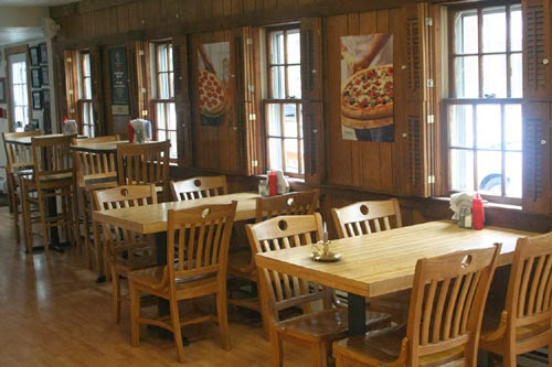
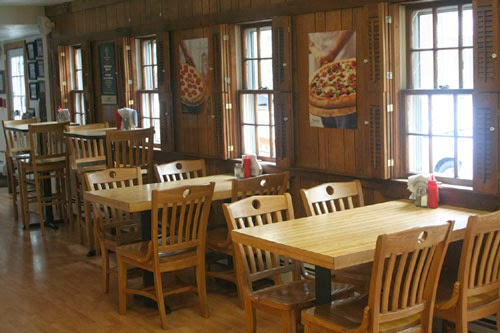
- candle holder [308,222,343,262]
